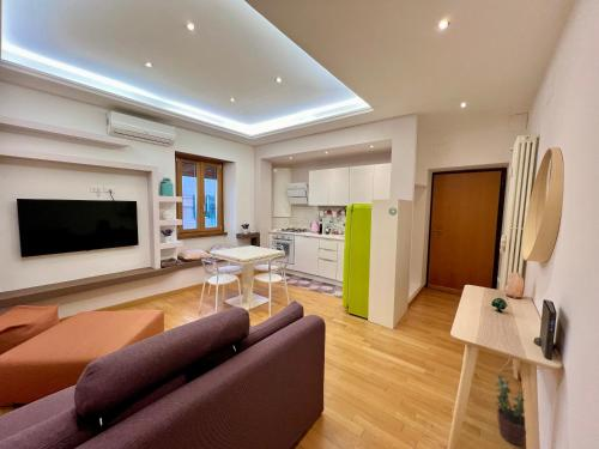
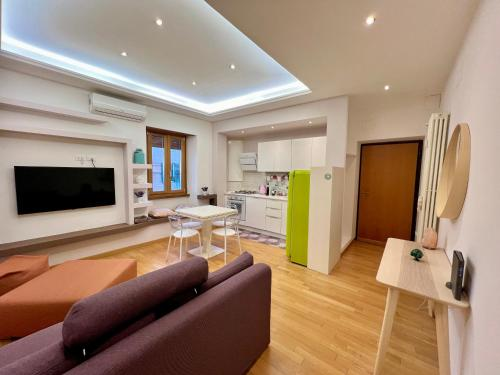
- potted plant [495,374,527,447]
